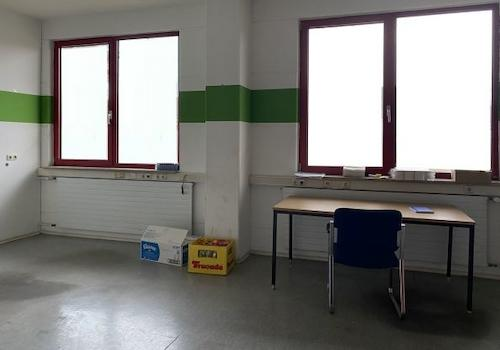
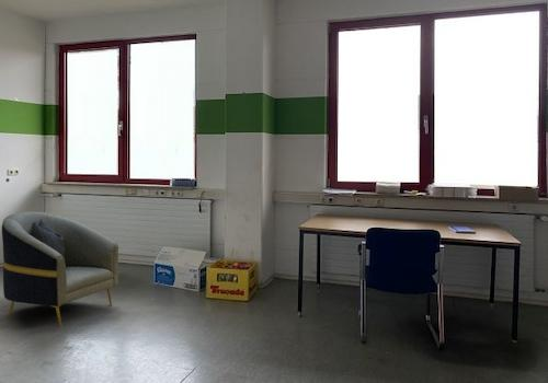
+ armchair [1,211,119,328]
